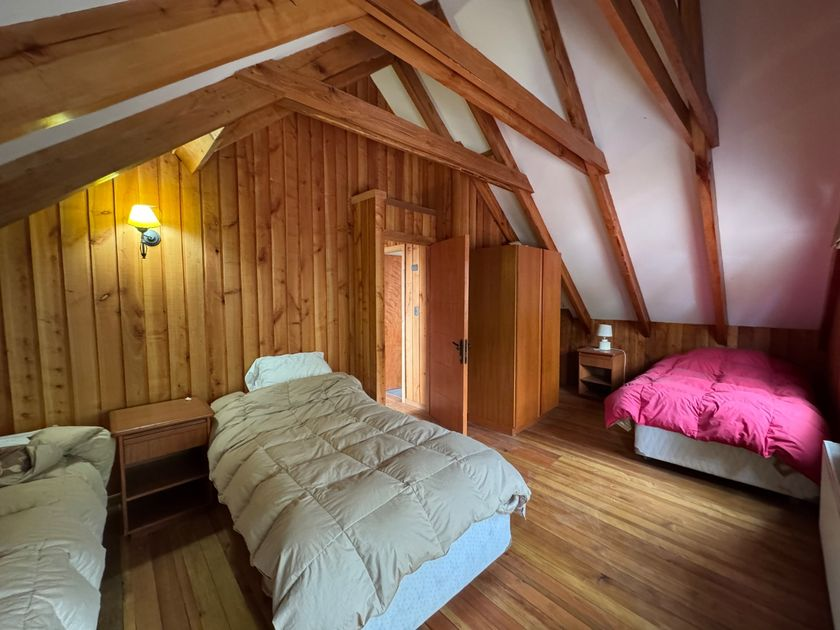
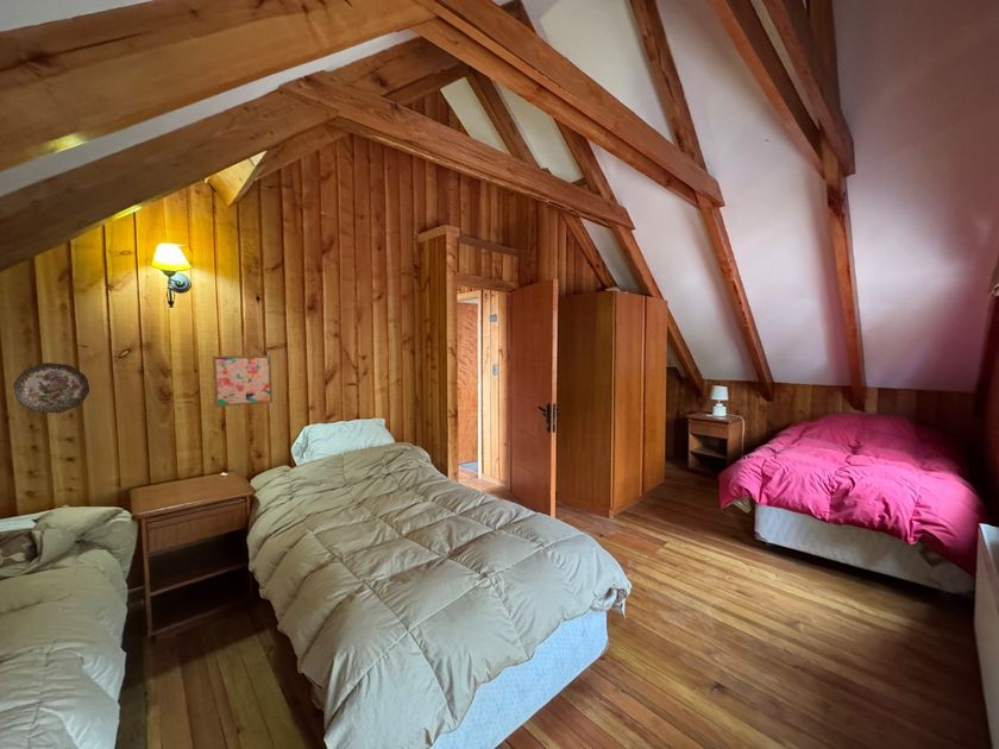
+ wall art [212,354,274,408]
+ decorative plate [12,361,90,414]
